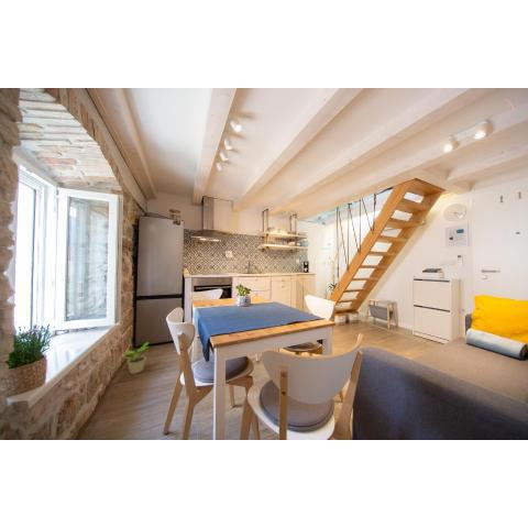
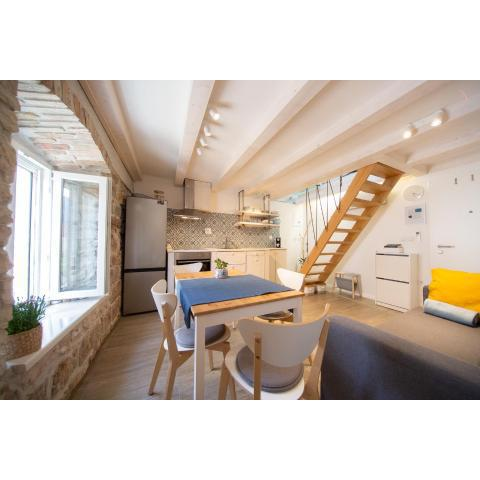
- potted plant [124,341,150,375]
